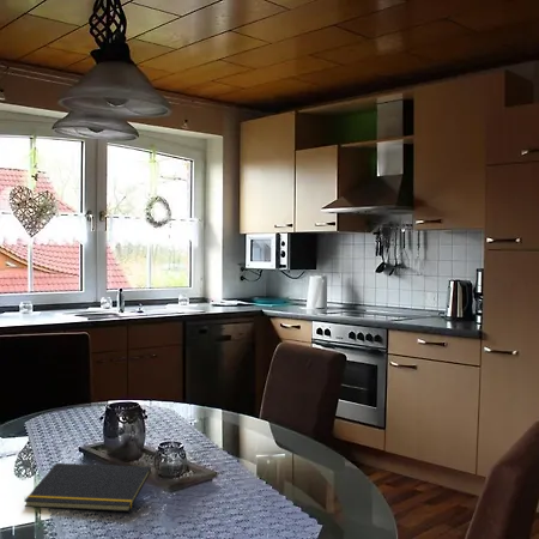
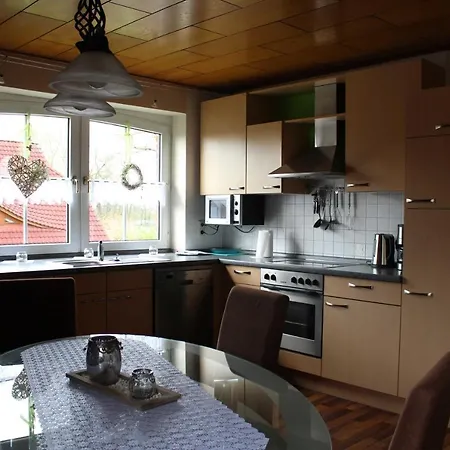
- notepad [23,462,152,513]
